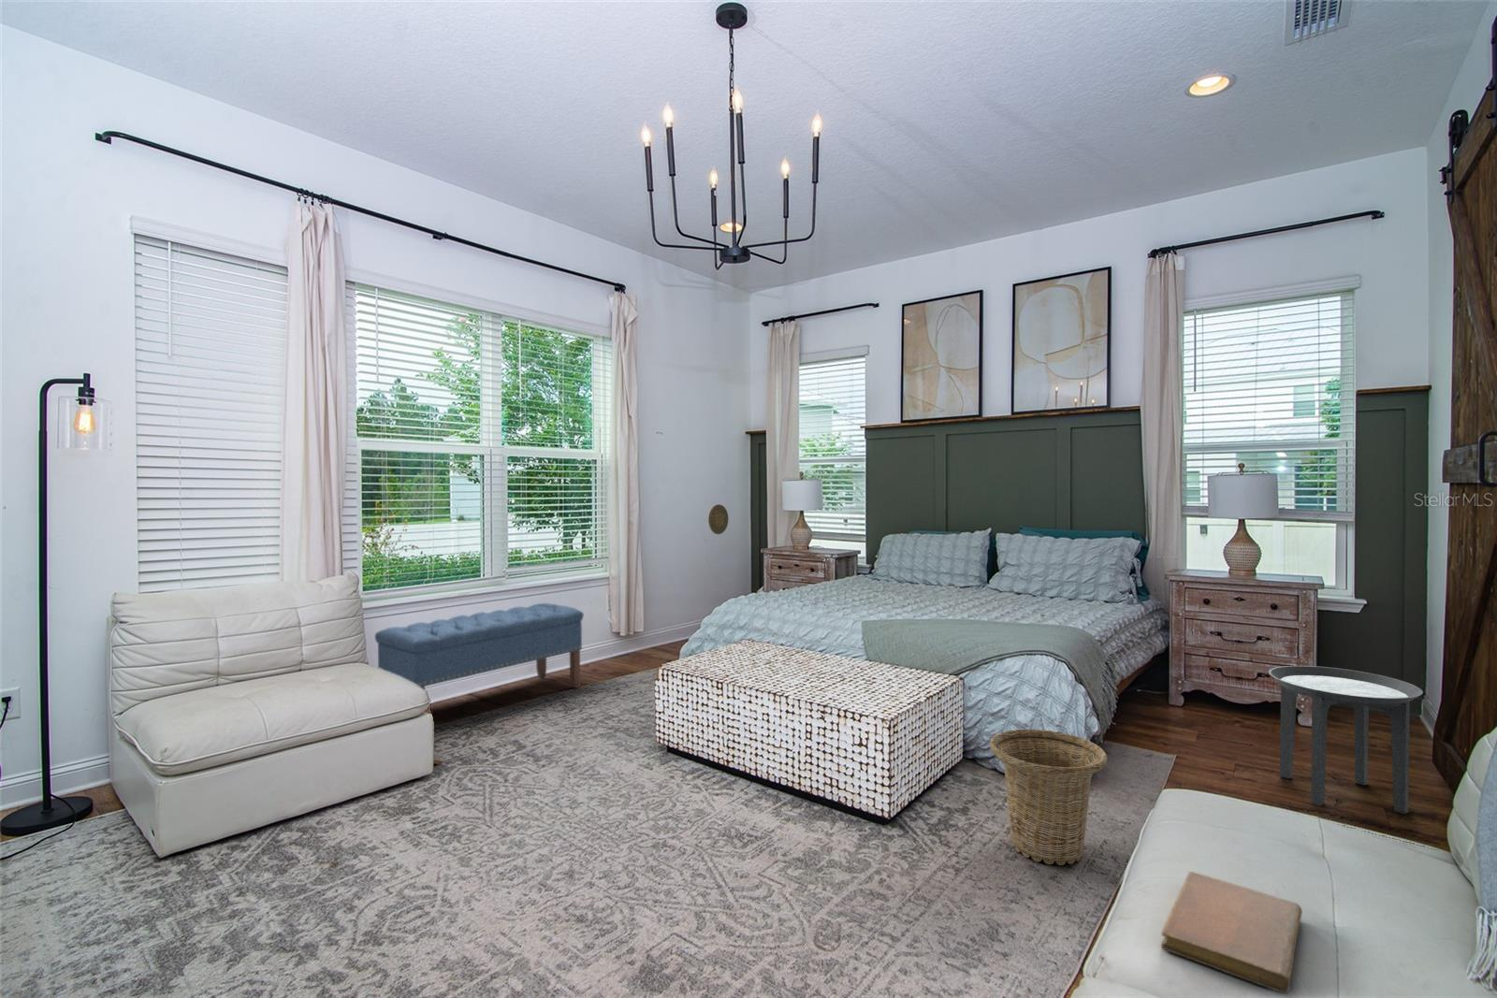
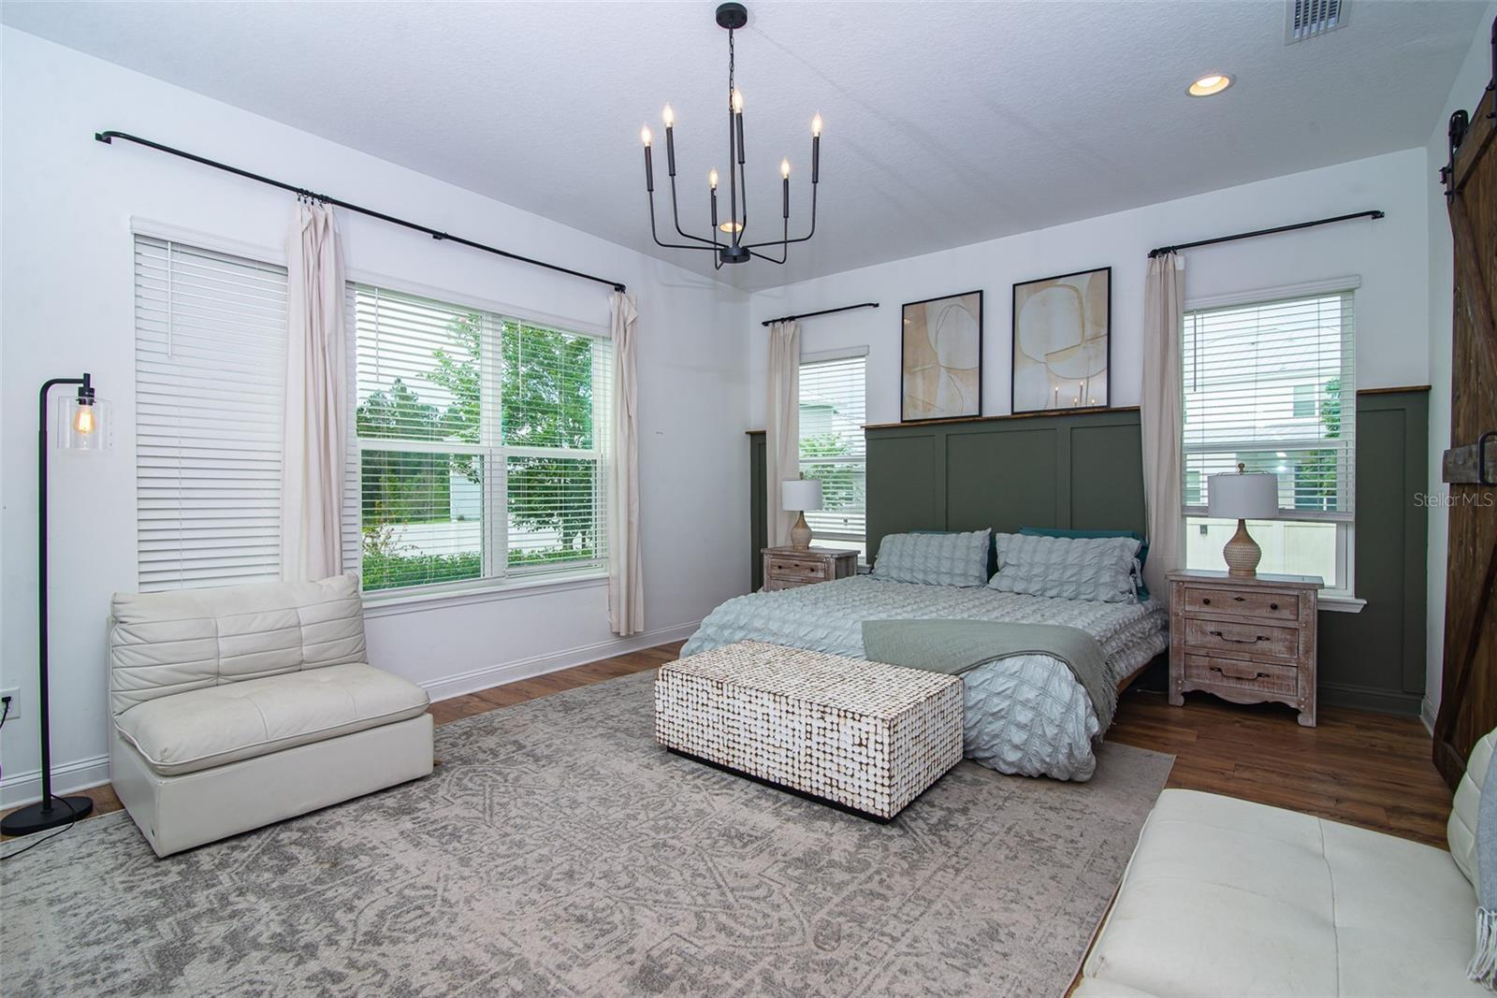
- side table [1268,665,1423,814]
- notebook [1161,871,1303,995]
- decorative plate [707,503,728,535]
- basket [989,728,1108,867]
- bench [374,603,585,692]
